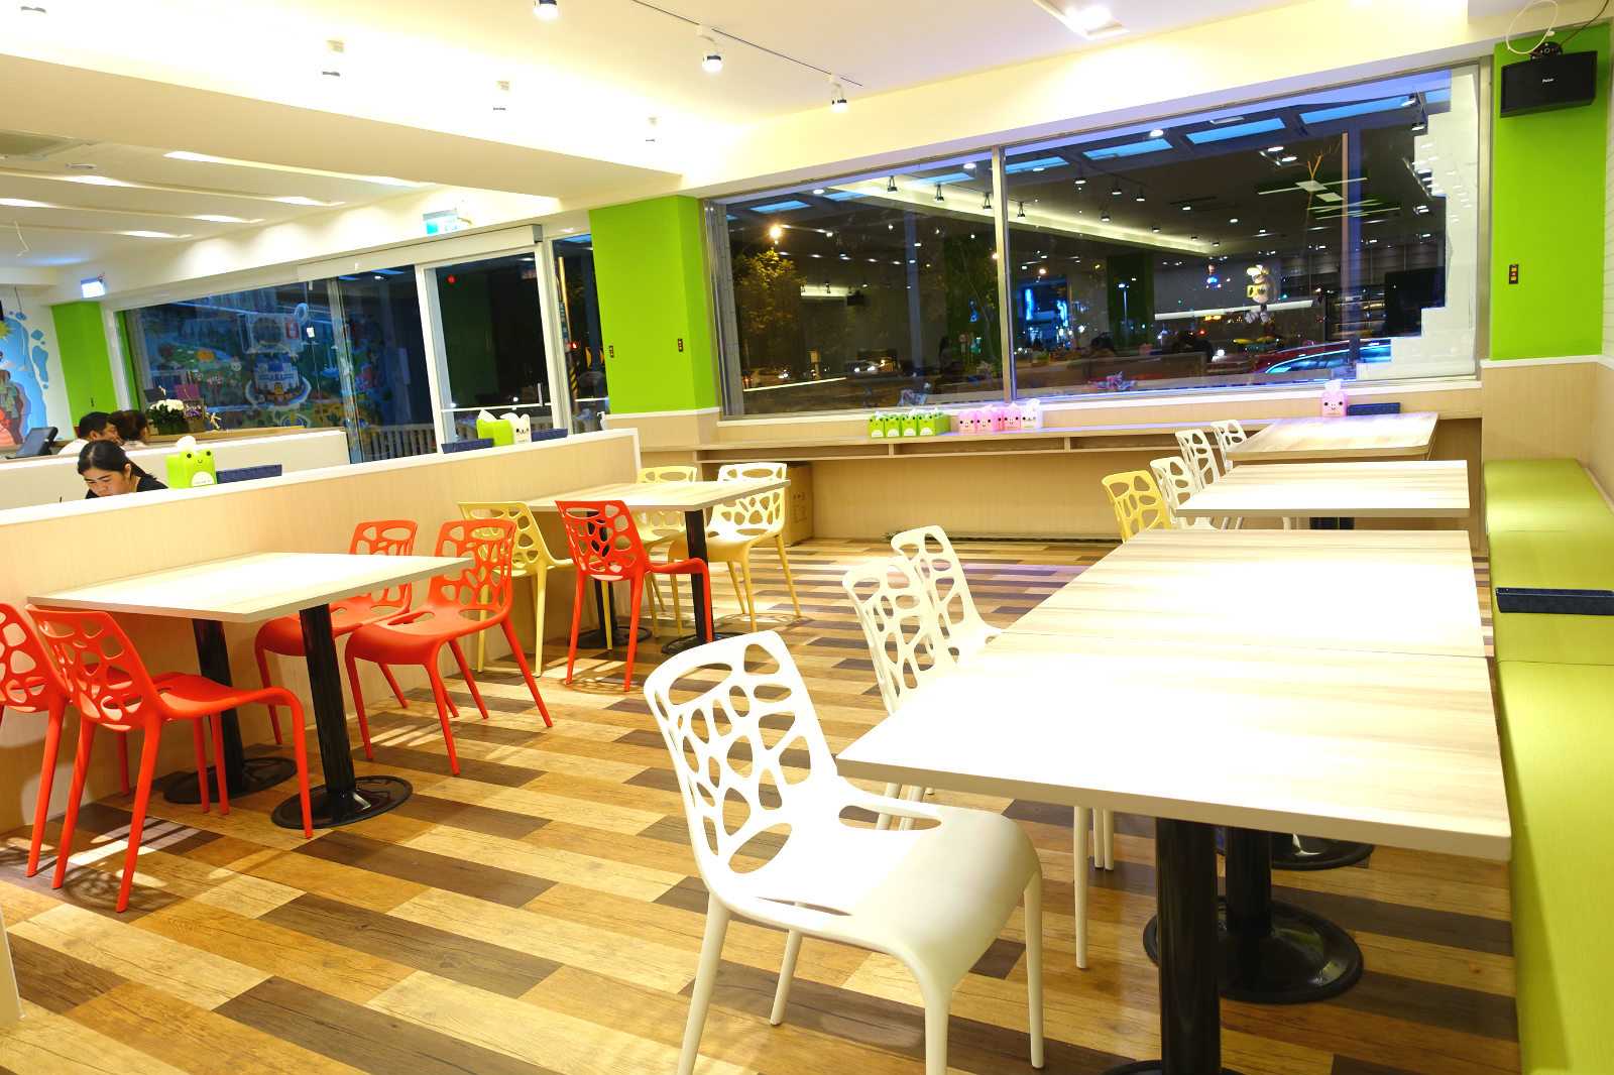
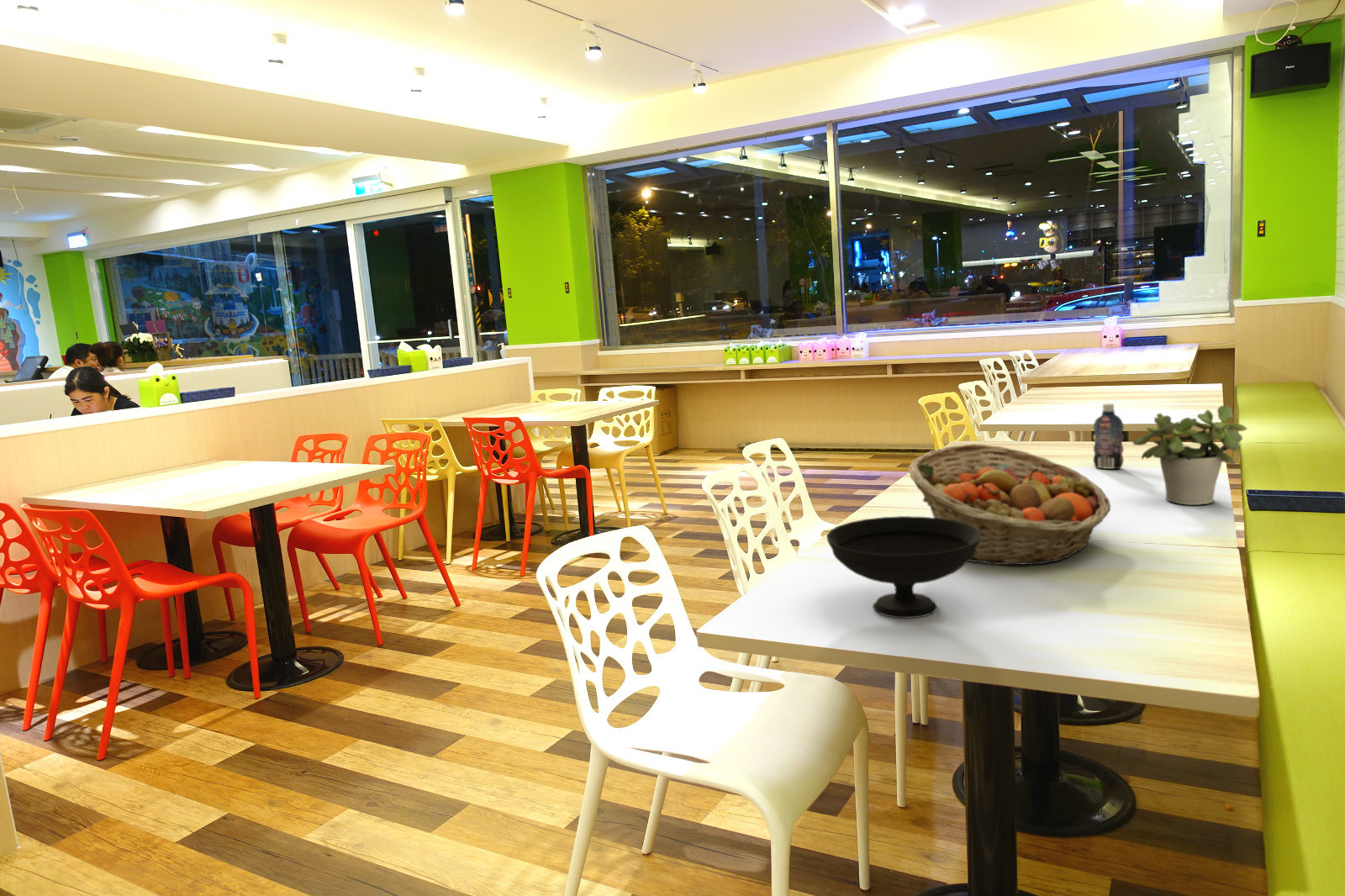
+ bowl [825,515,981,619]
+ potted plant [1131,404,1248,506]
+ fruit basket [908,443,1111,566]
+ bottle [1093,403,1125,470]
